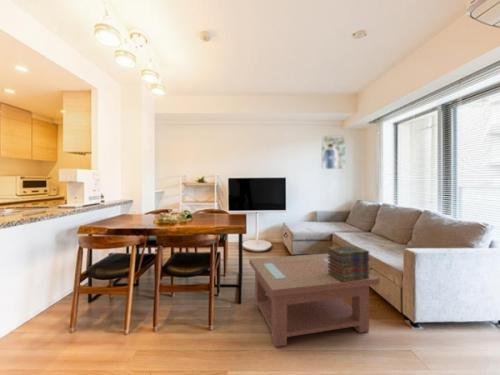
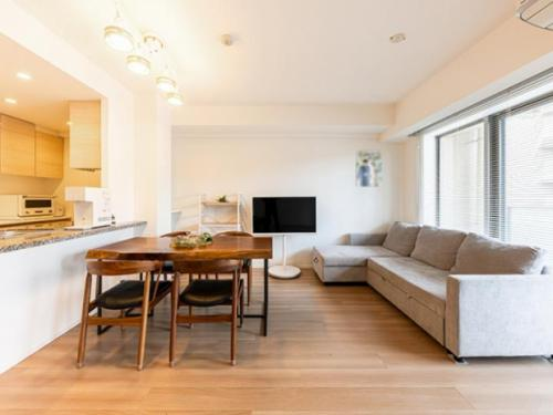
- book stack [327,245,371,282]
- coffee table [248,252,380,348]
